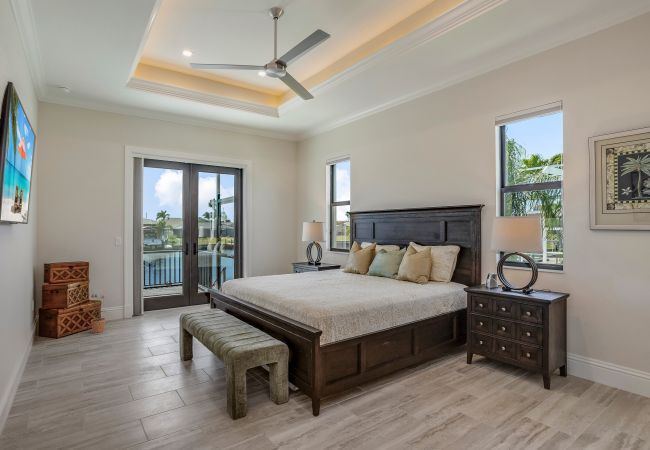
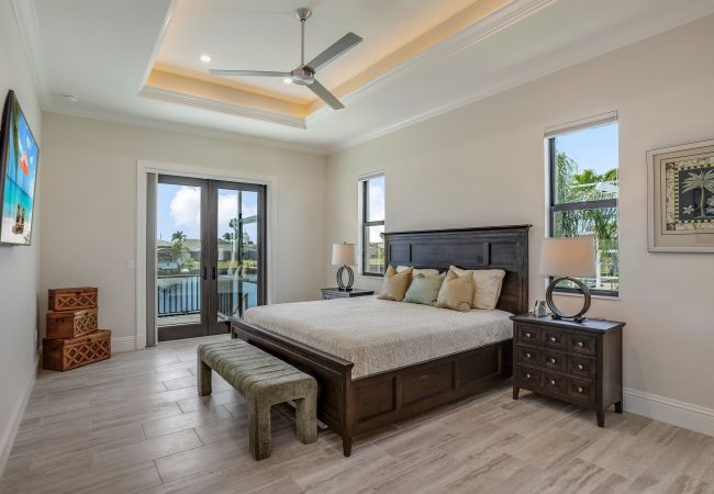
- potted plant [83,293,107,334]
